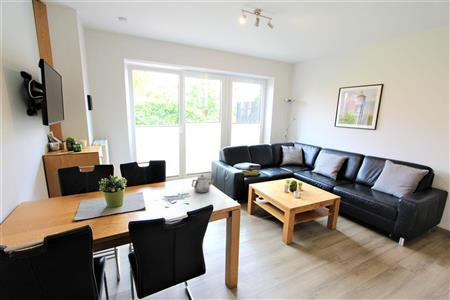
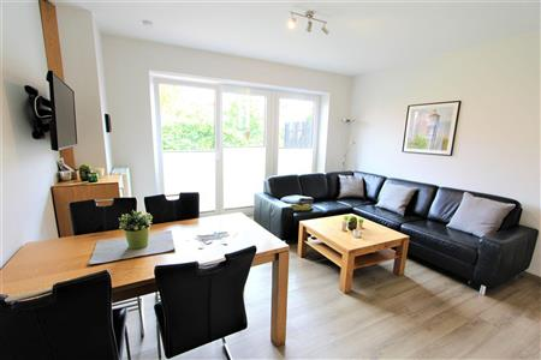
- teapot [191,174,216,194]
